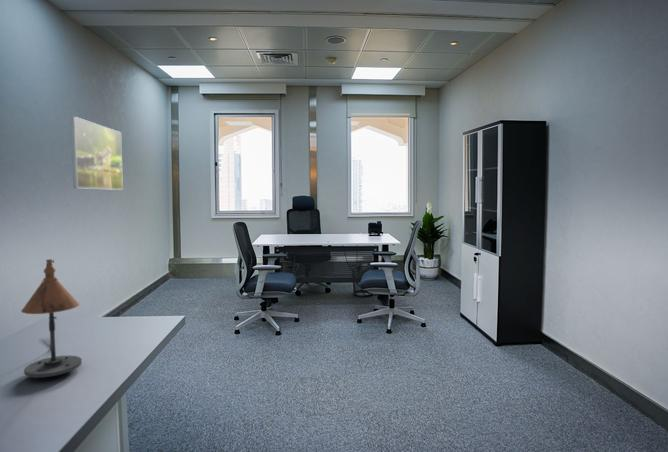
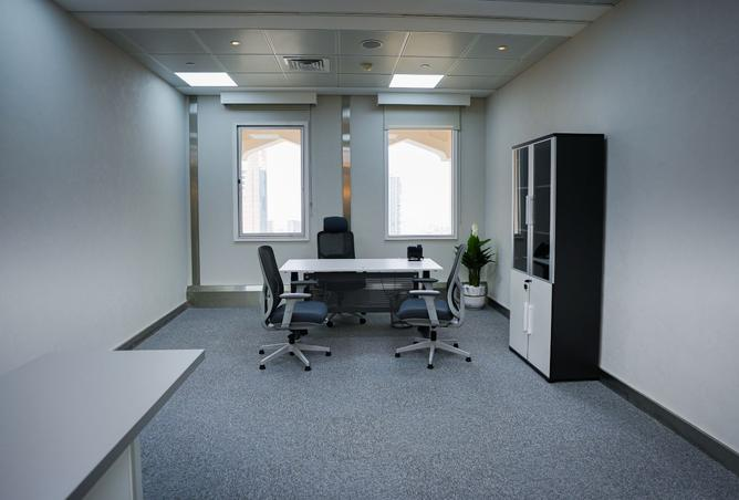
- desk lamp [20,258,83,379]
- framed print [70,115,124,191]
